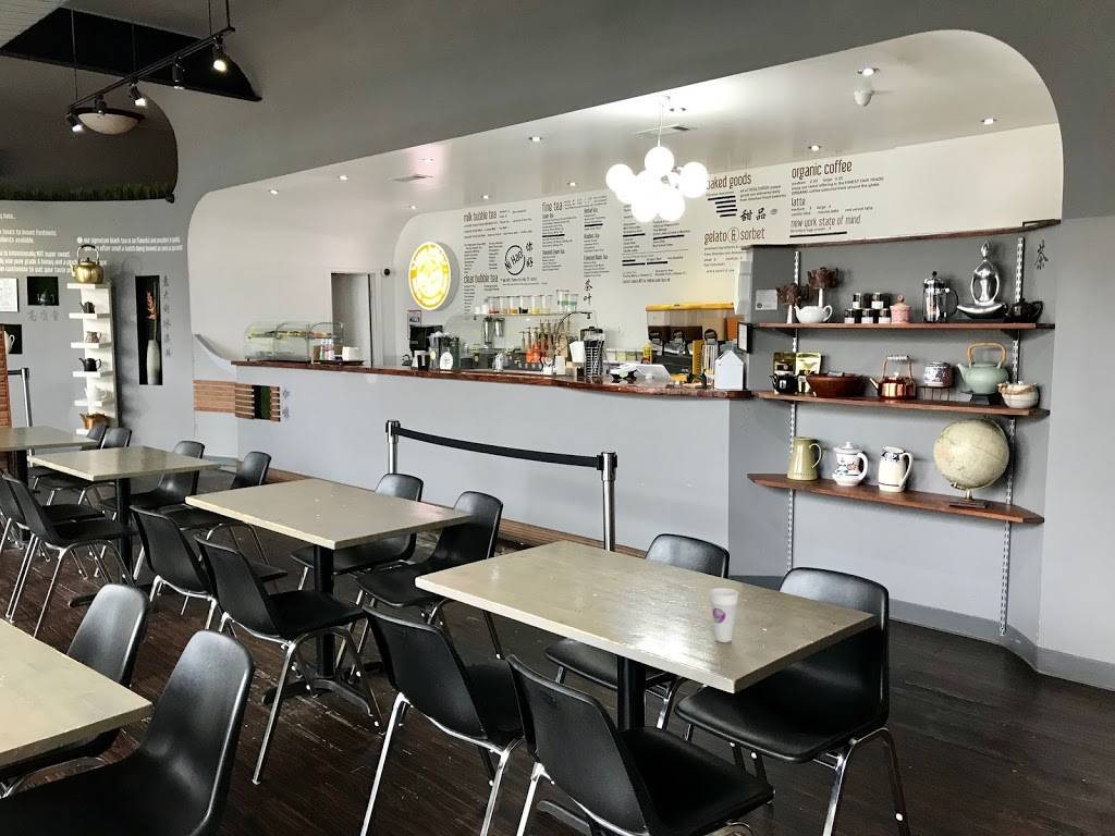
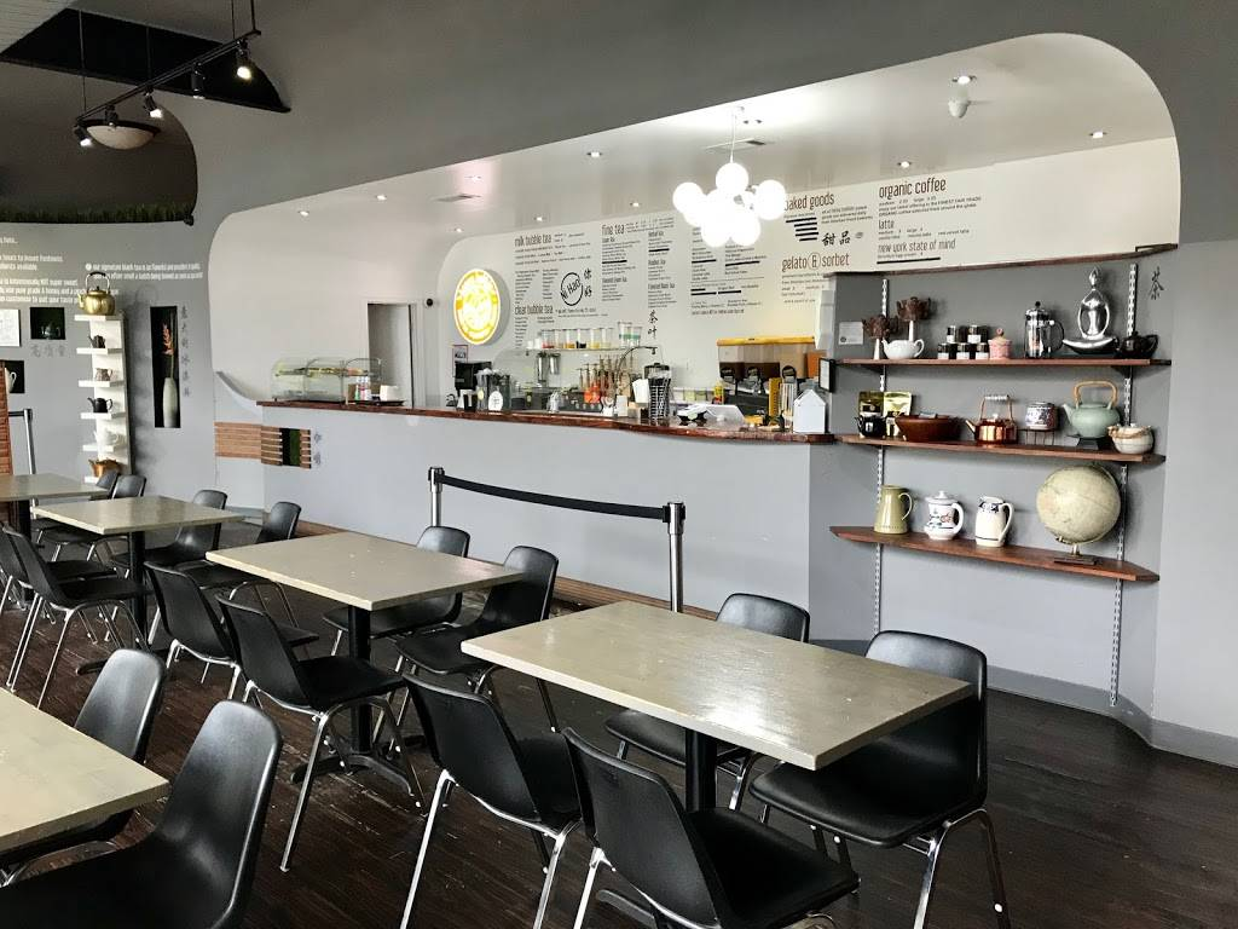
- cup [709,587,739,643]
